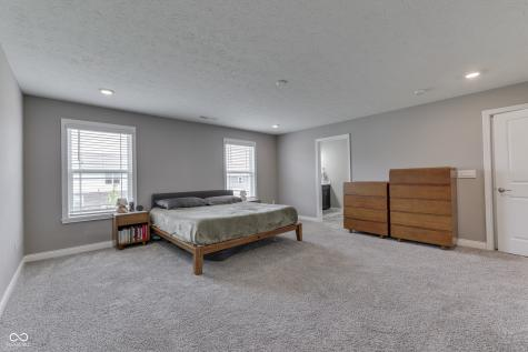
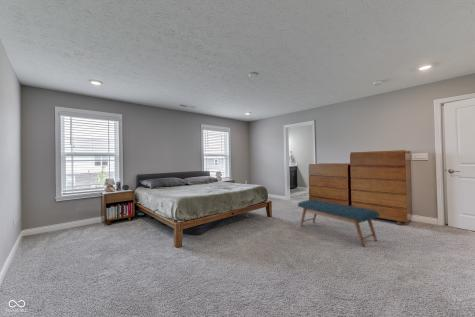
+ bench [297,199,380,247]
